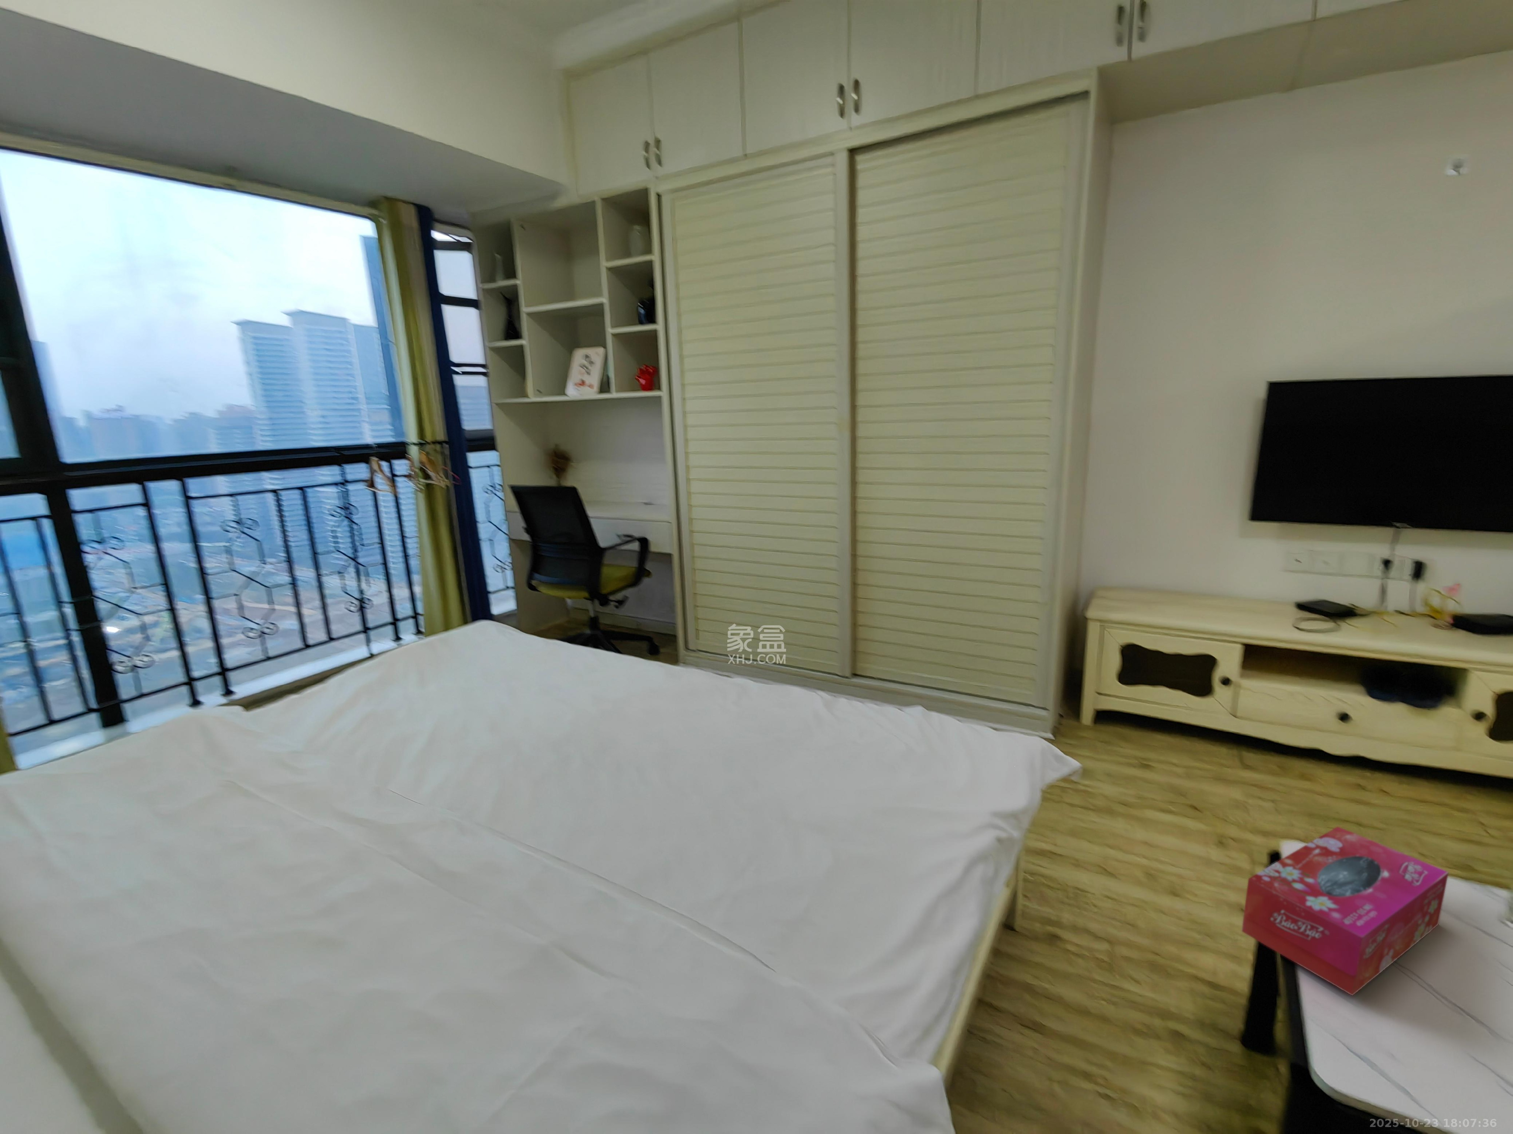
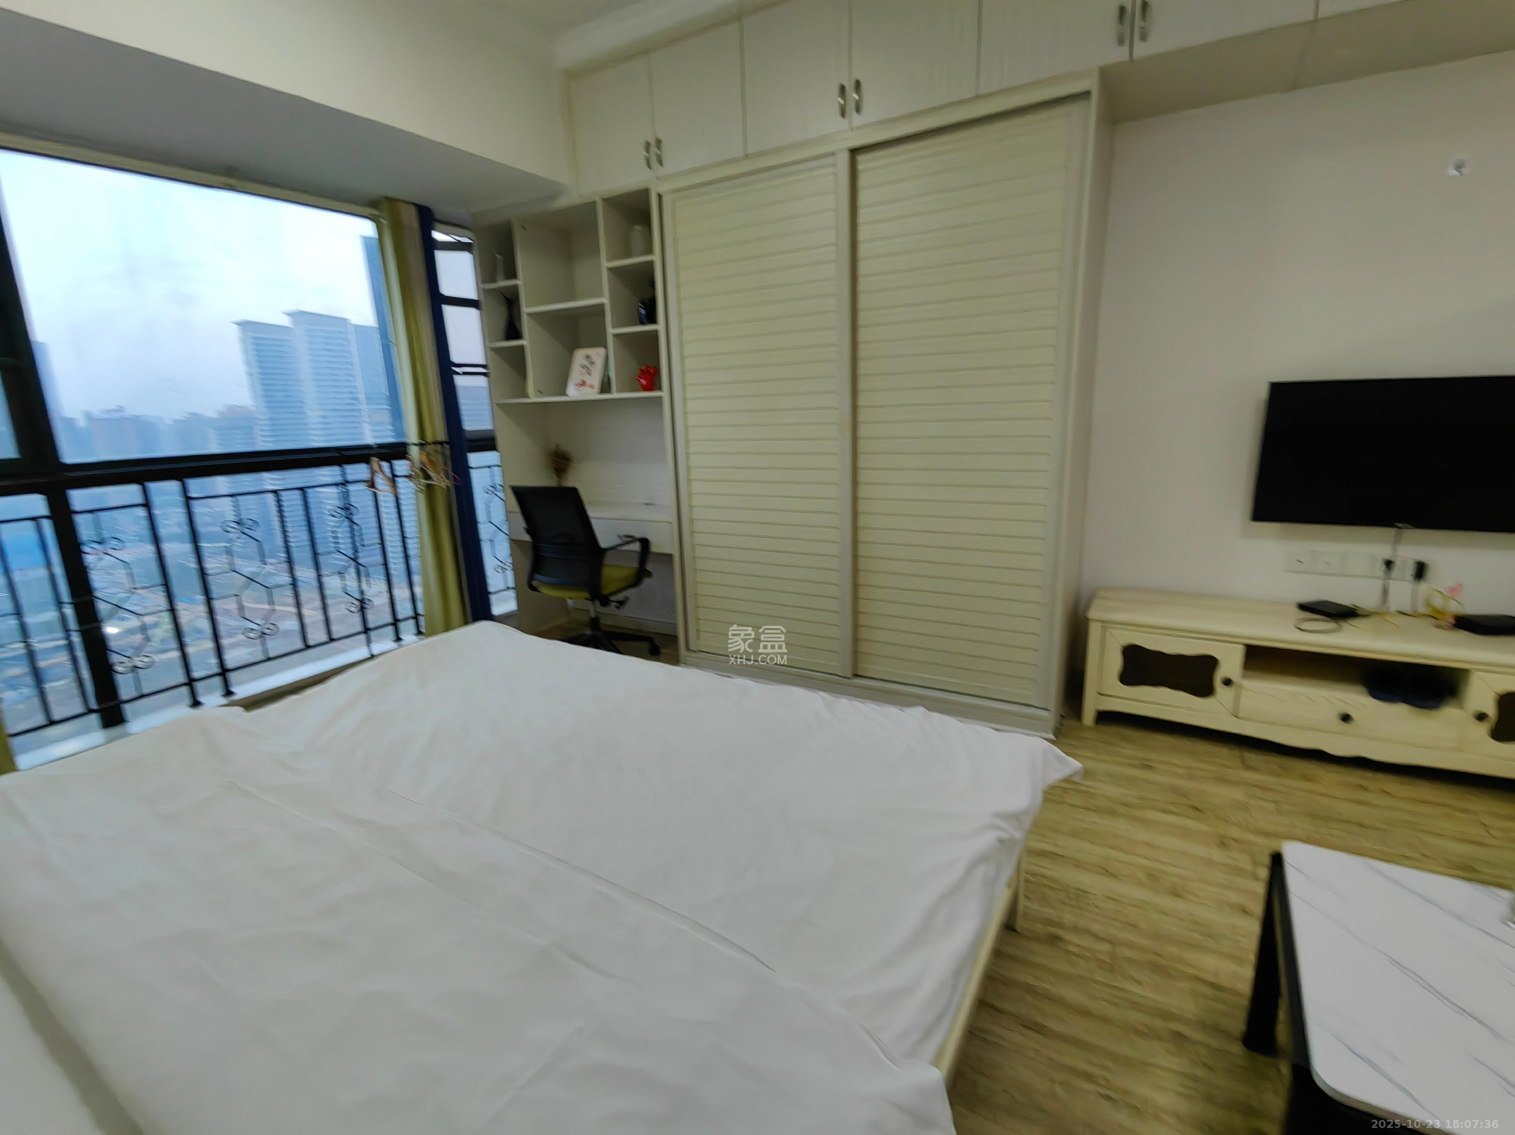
- tissue box [1241,827,1449,996]
